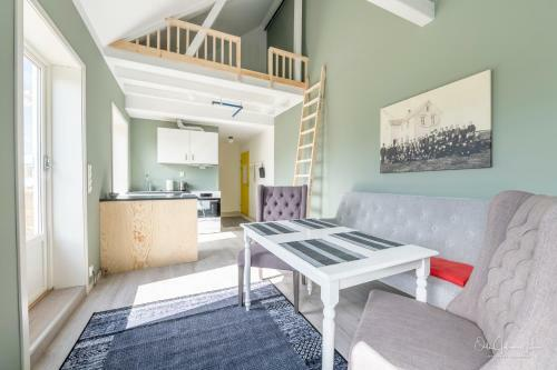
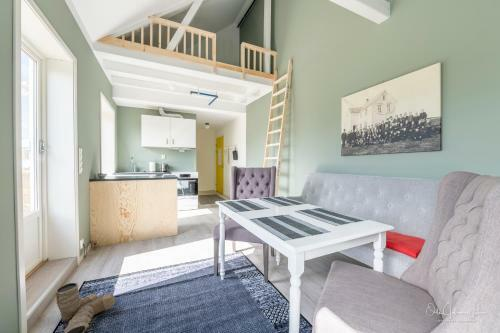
+ boots [54,282,116,333]
